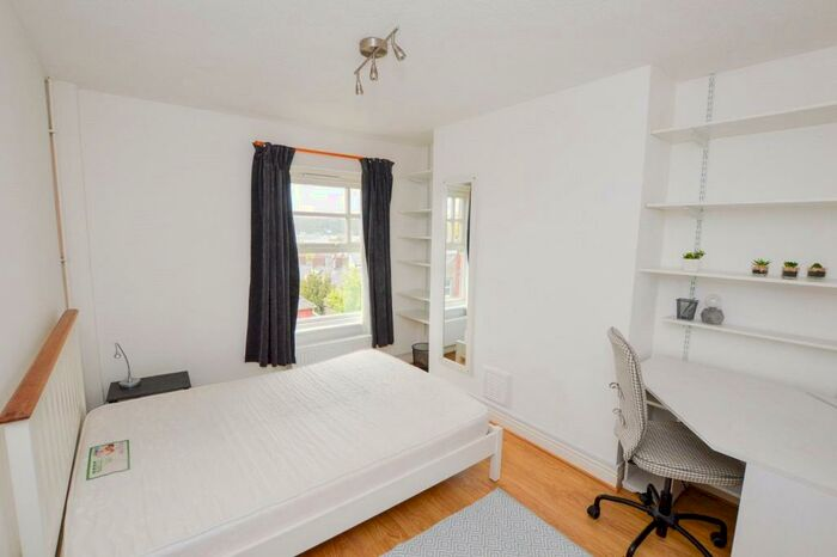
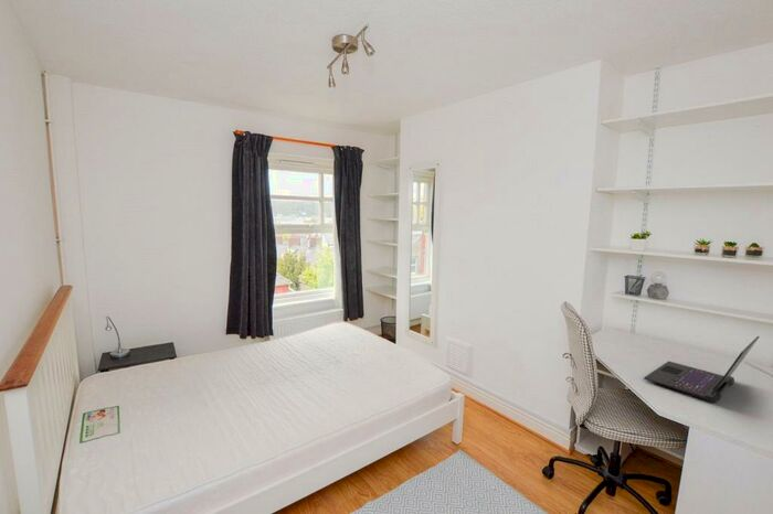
+ laptop [643,335,761,403]
